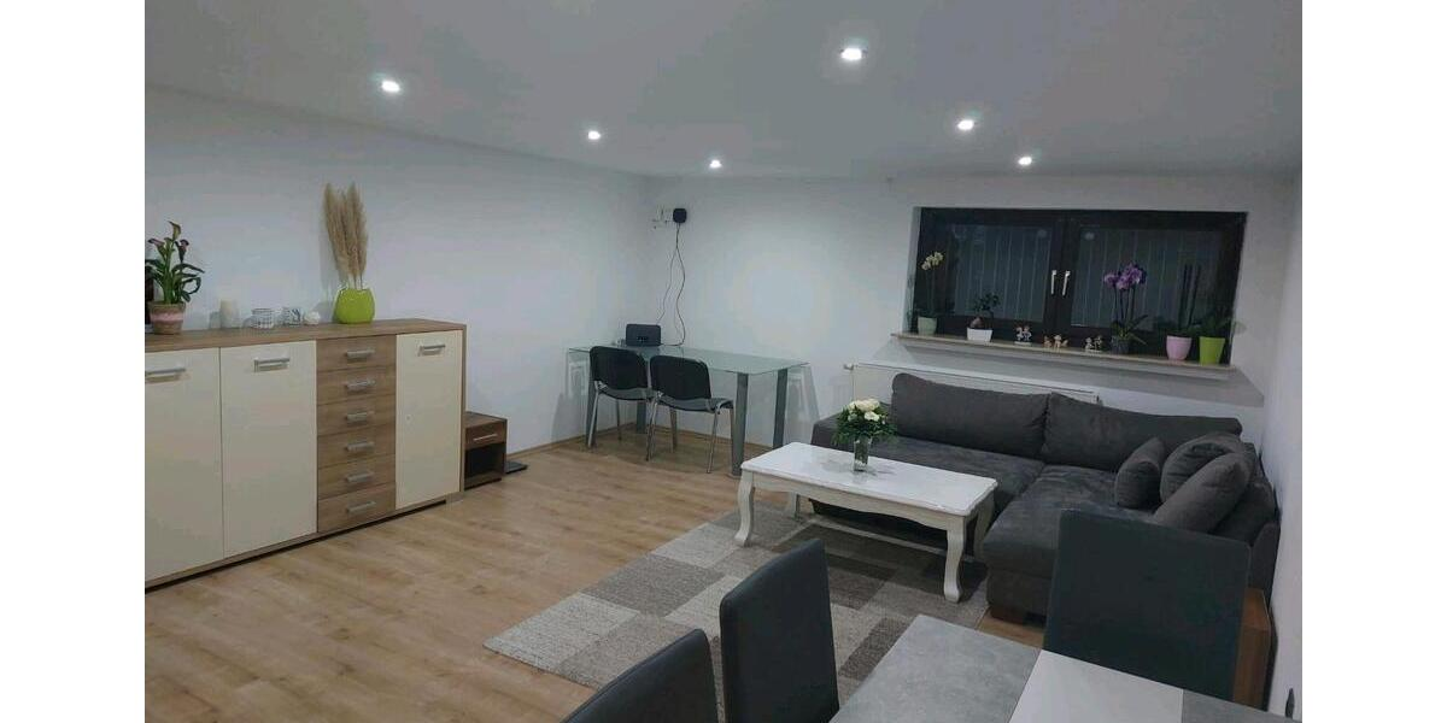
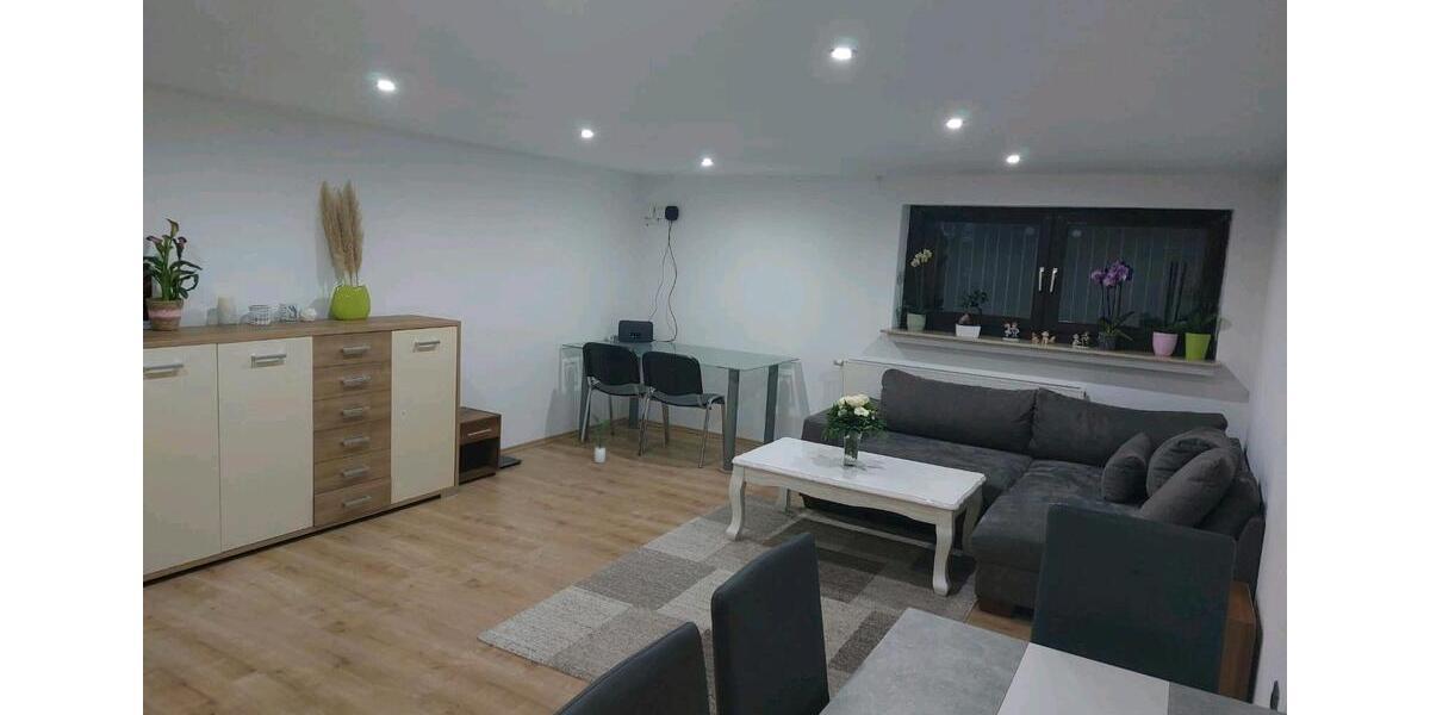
+ potted plant [590,412,613,465]
